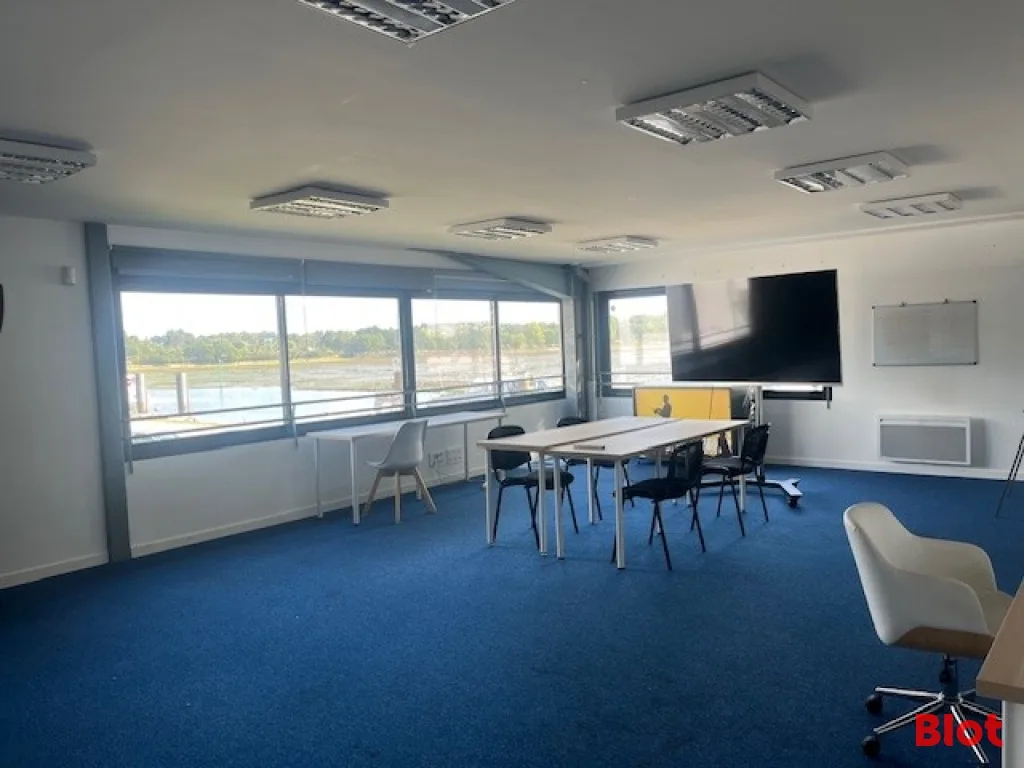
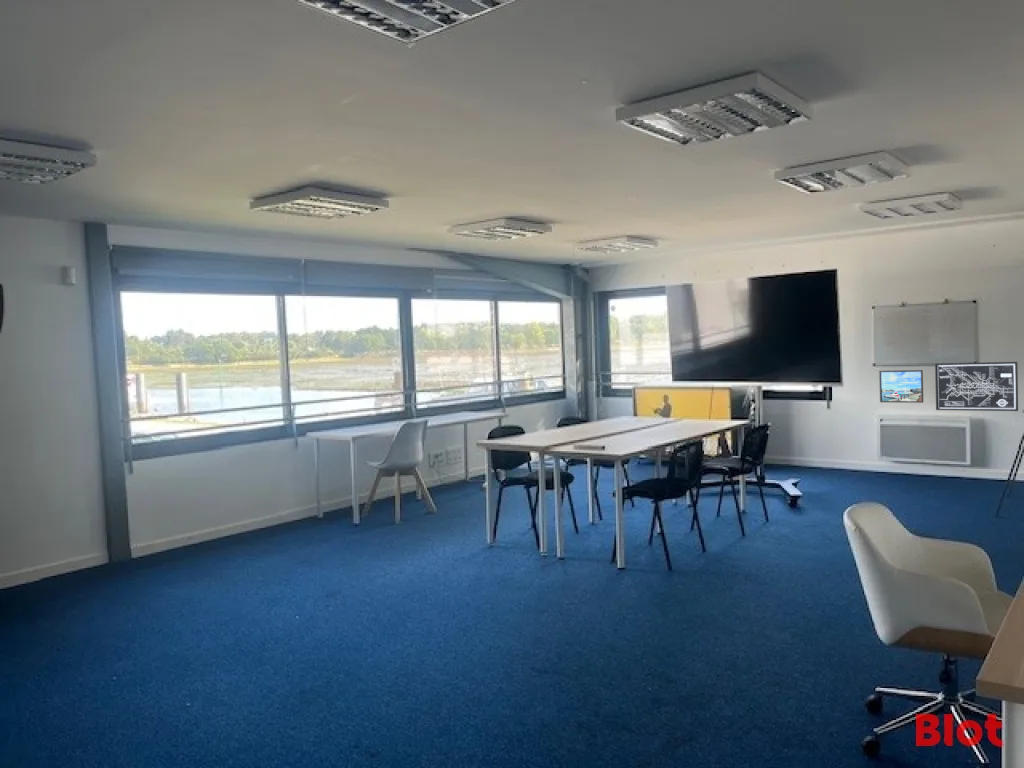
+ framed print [878,369,924,404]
+ wall art [934,361,1019,412]
